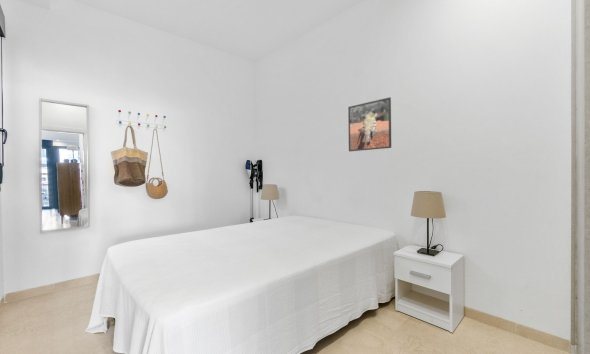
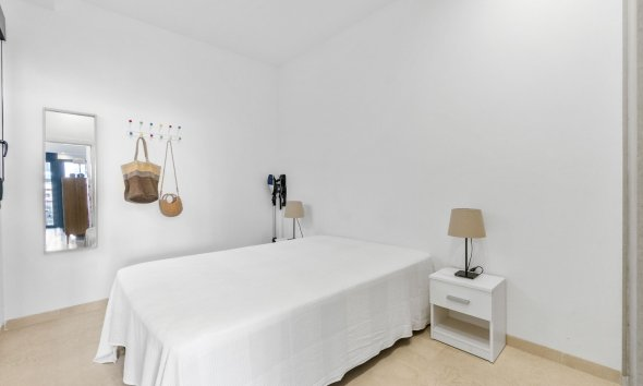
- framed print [347,96,392,152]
